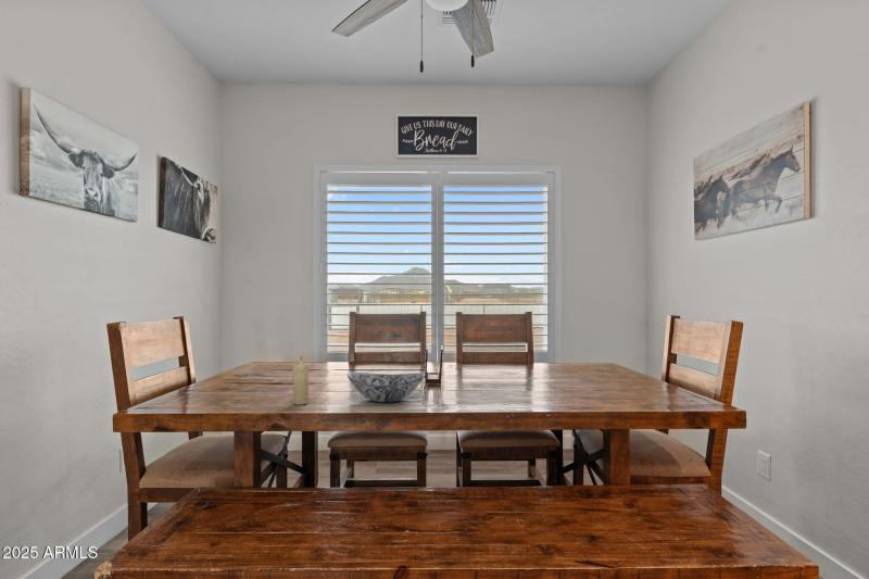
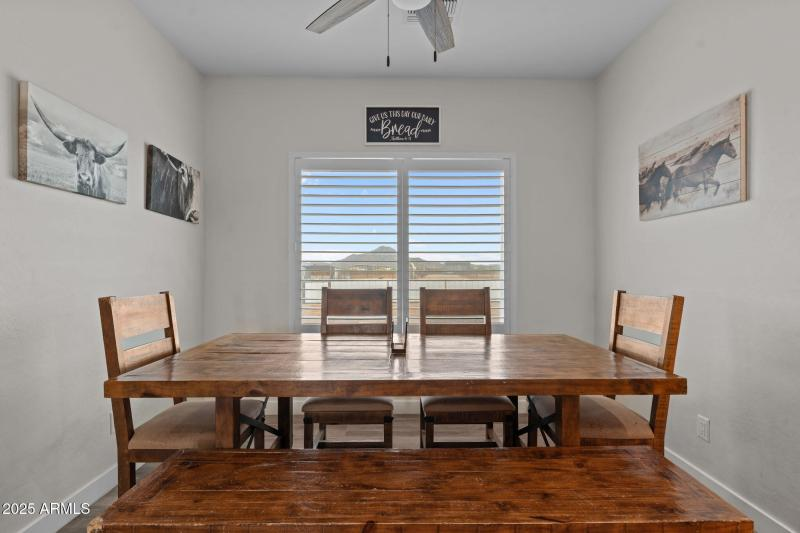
- decorative bowl [347,372,426,403]
- candle [291,354,311,406]
